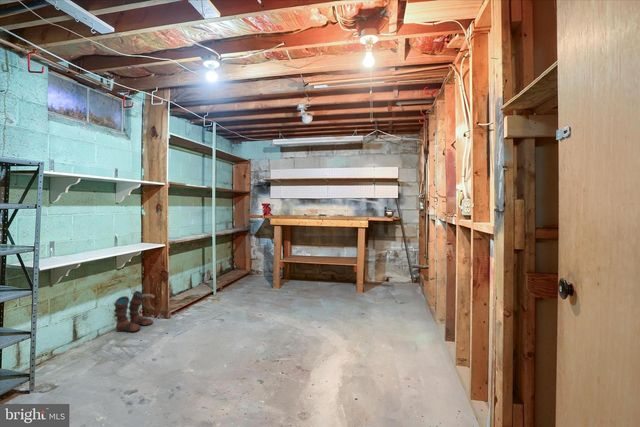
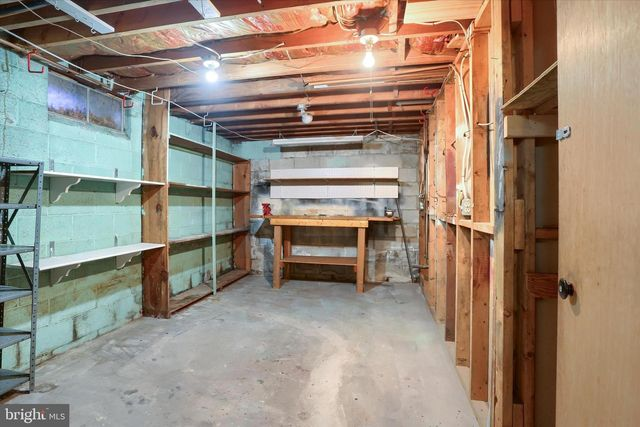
- boots [113,290,156,333]
